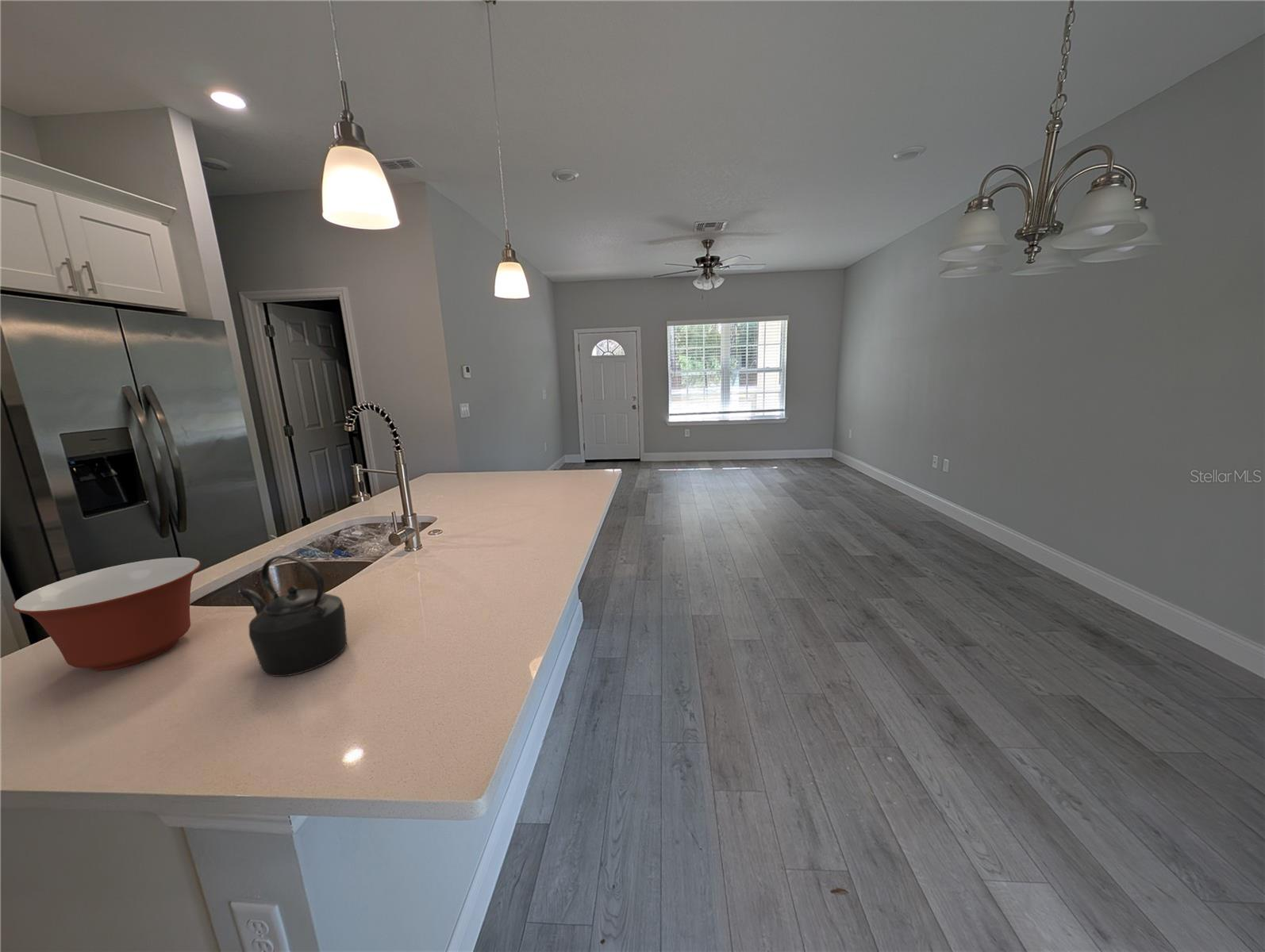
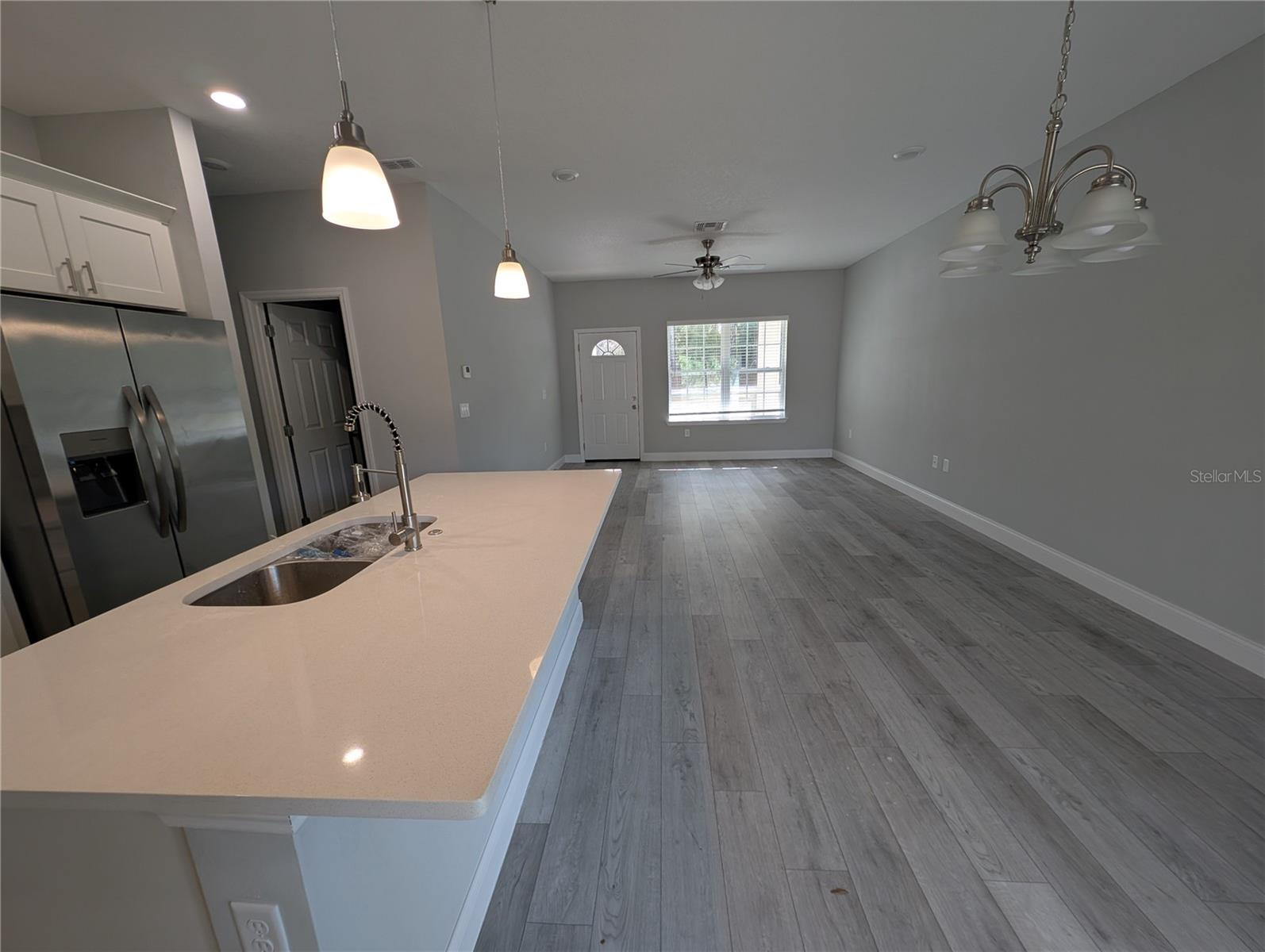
- kettle [240,555,348,678]
- mixing bowl [12,557,202,671]
